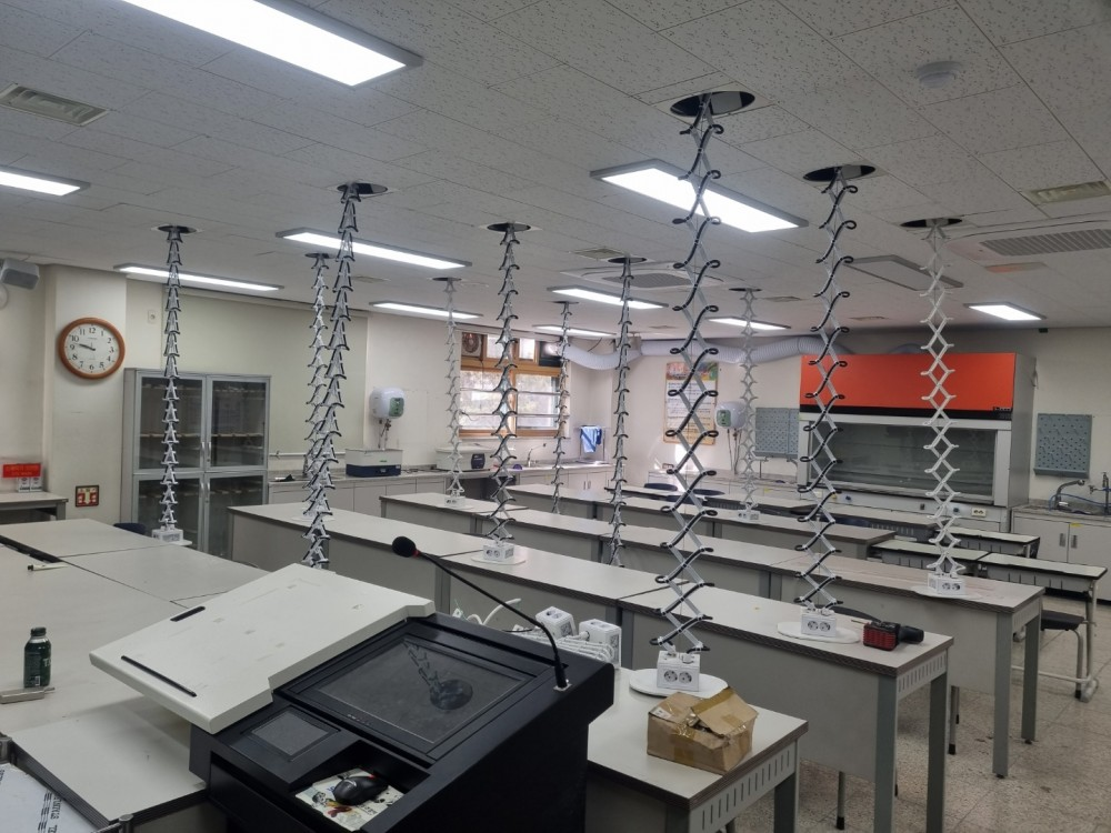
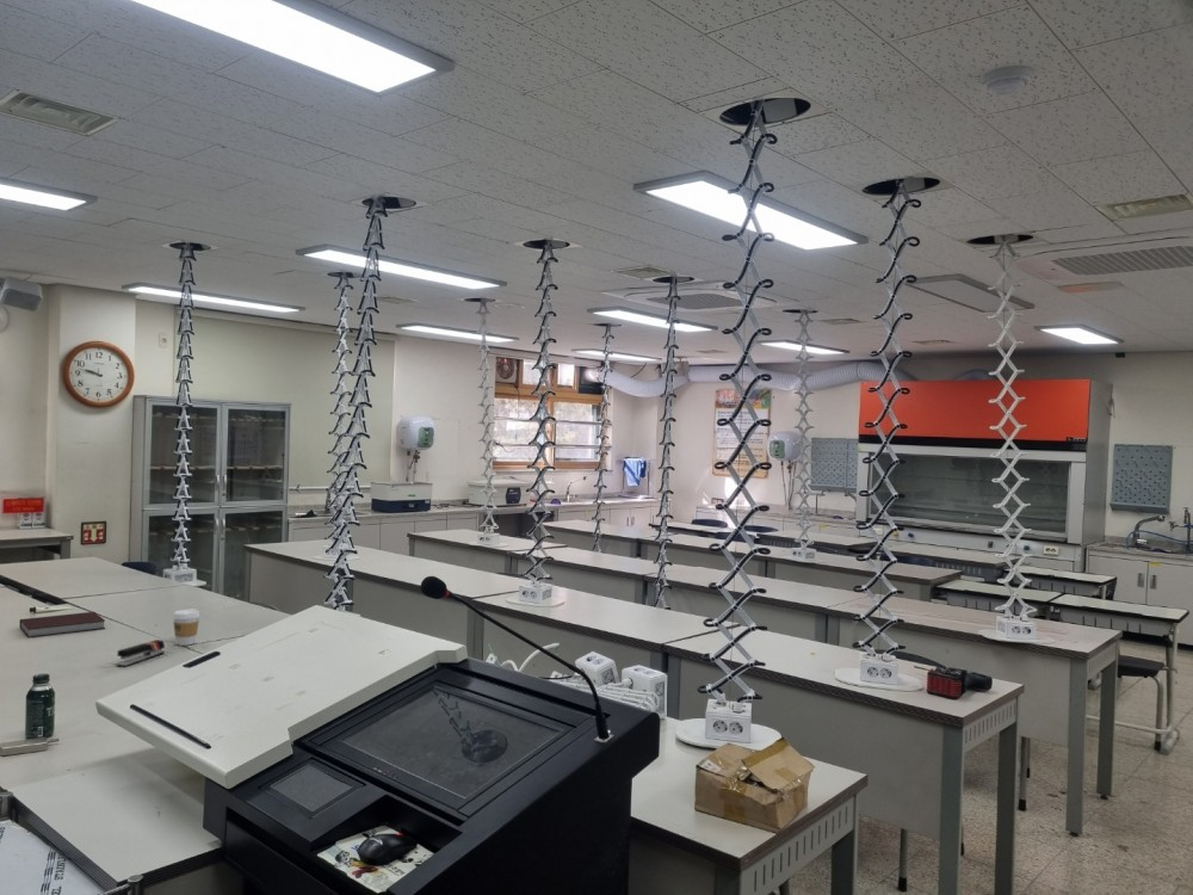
+ stapler [116,638,166,668]
+ coffee cup [172,607,200,647]
+ notebook [18,611,106,638]
